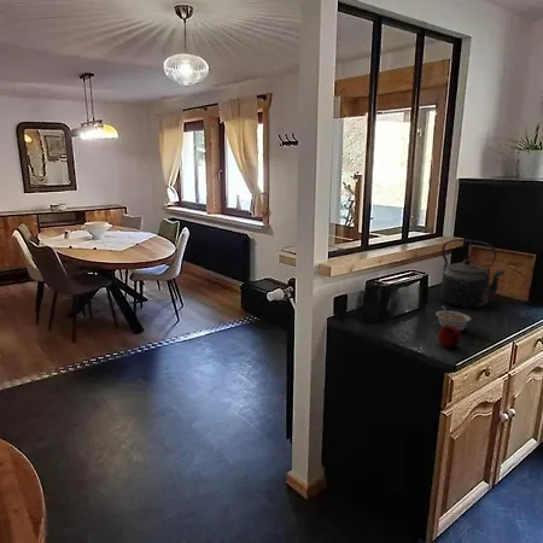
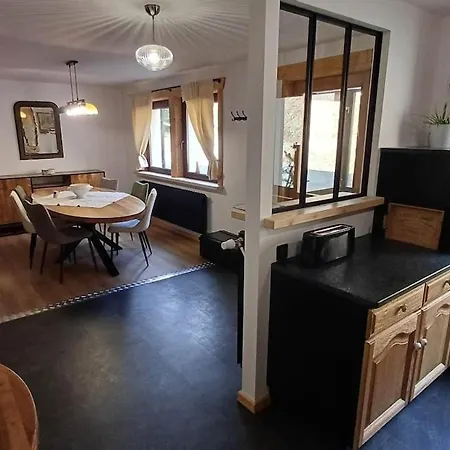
- legume [434,305,472,332]
- fruit [437,325,462,349]
- kettle [438,238,506,309]
